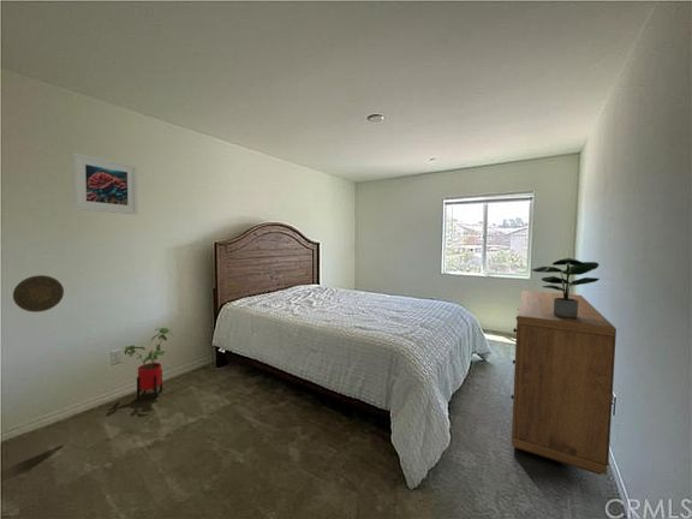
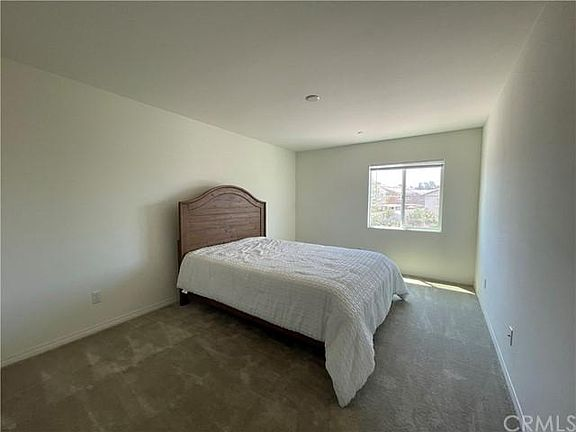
- decorative plate [12,274,65,314]
- house plant [123,327,174,401]
- potted plant [530,257,601,317]
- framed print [72,151,138,215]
- dresser [509,290,618,476]
